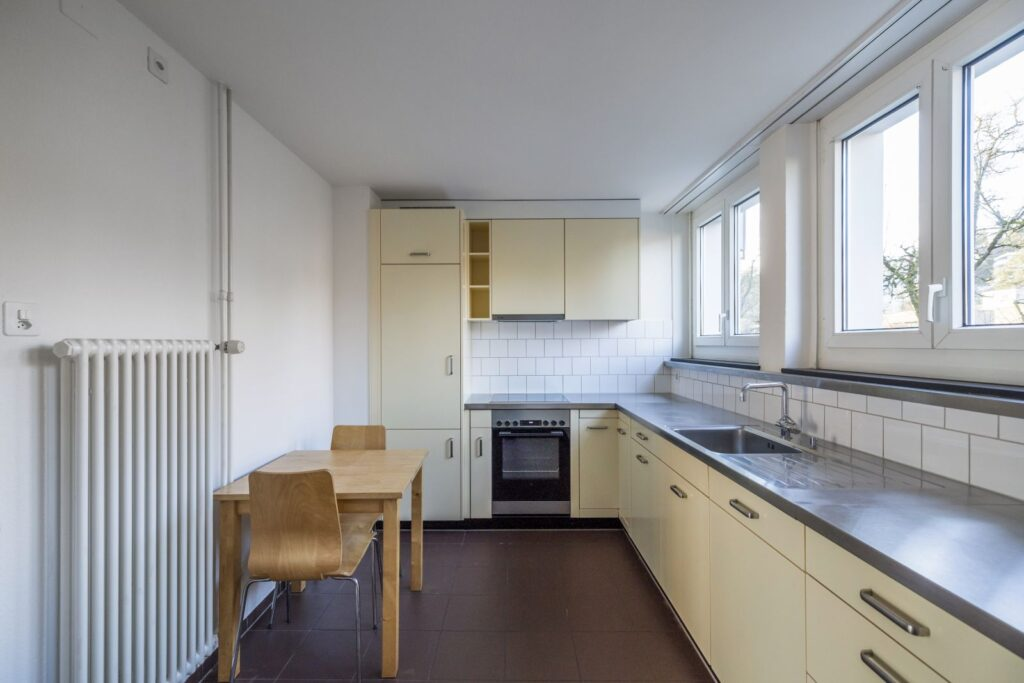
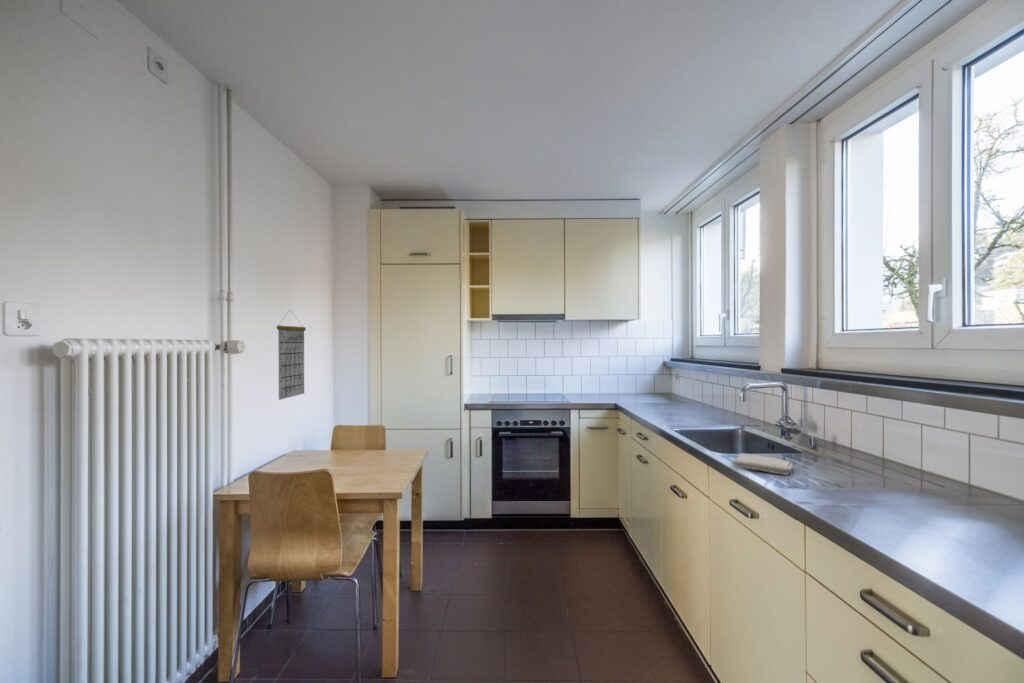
+ calendar [276,309,307,401]
+ washcloth [731,453,794,476]
